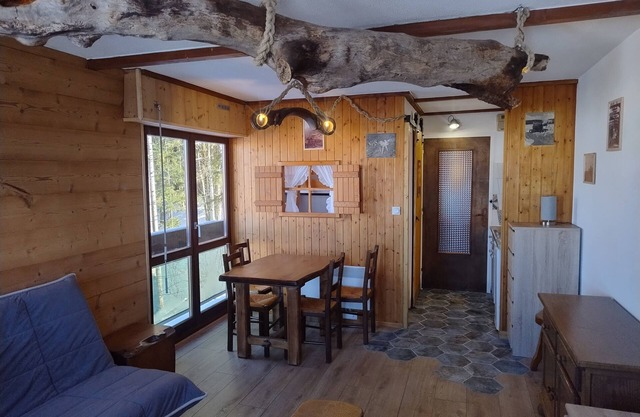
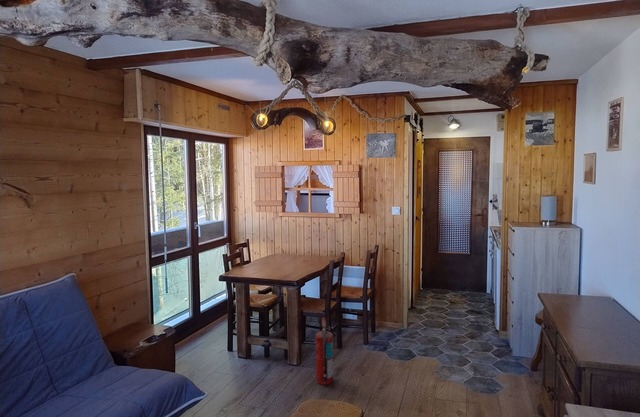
+ fire extinguisher [314,316,334,386]
